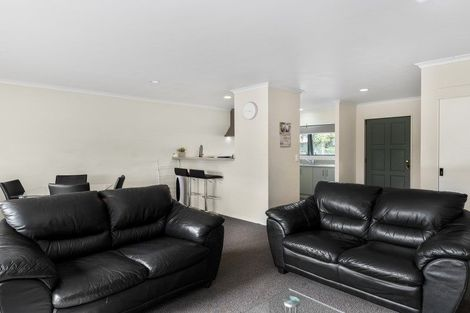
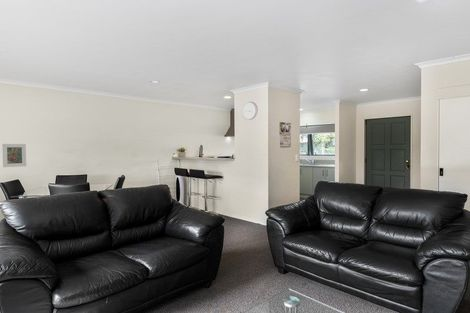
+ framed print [1,143,27,168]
